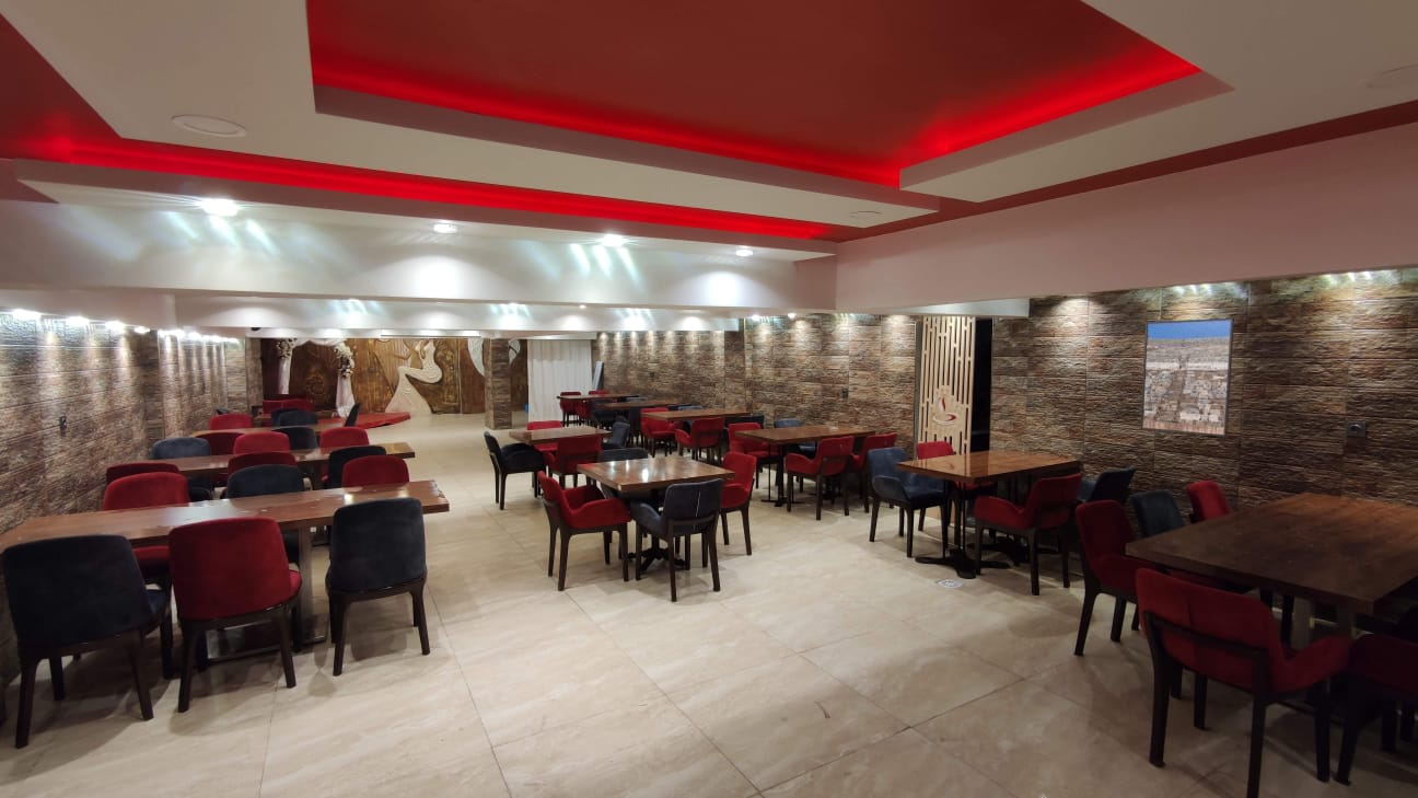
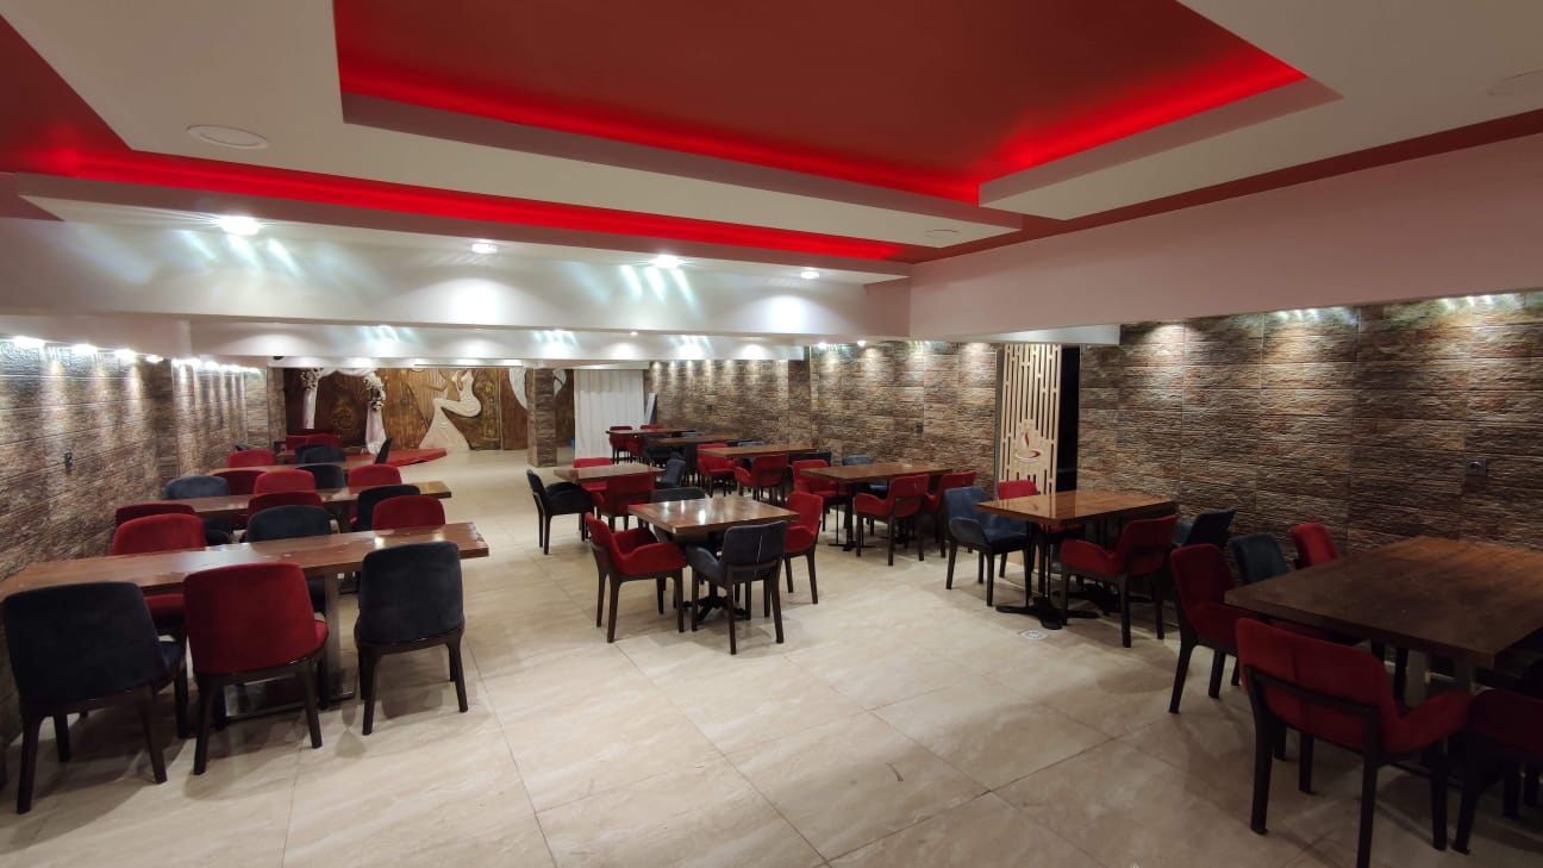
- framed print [1139,317,1235,438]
